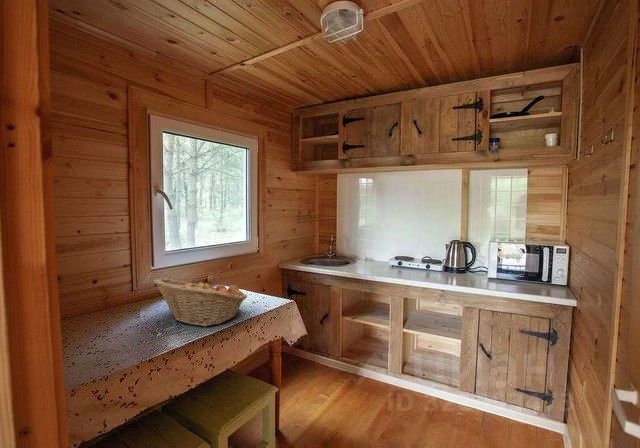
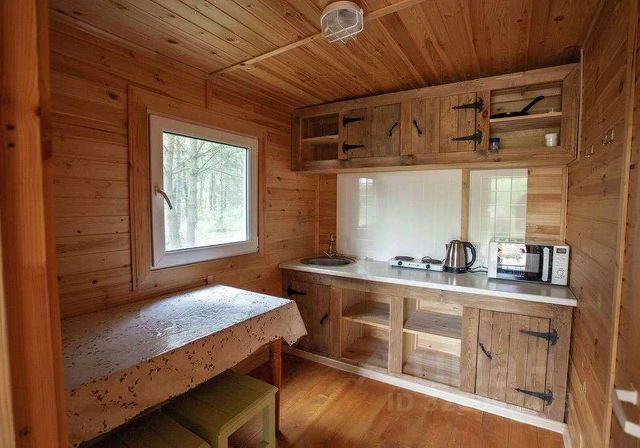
- fruit basket [152,277,248,327]
